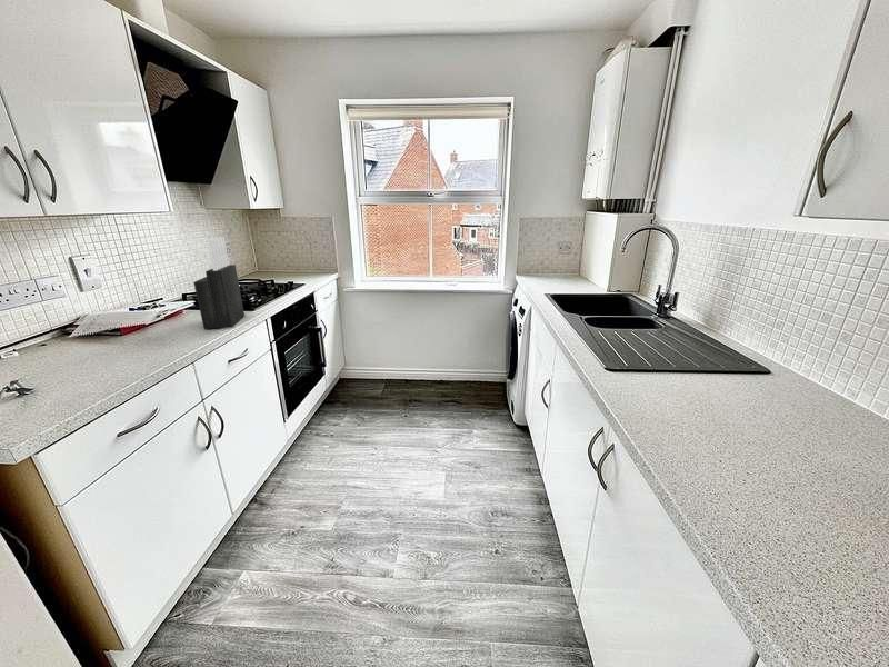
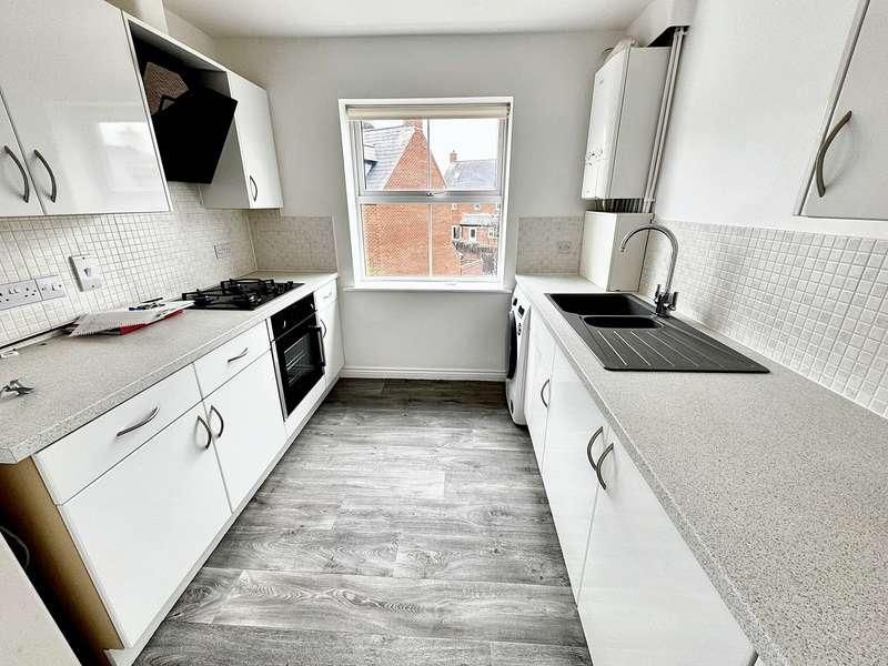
- knife block [193,237,246,330]
